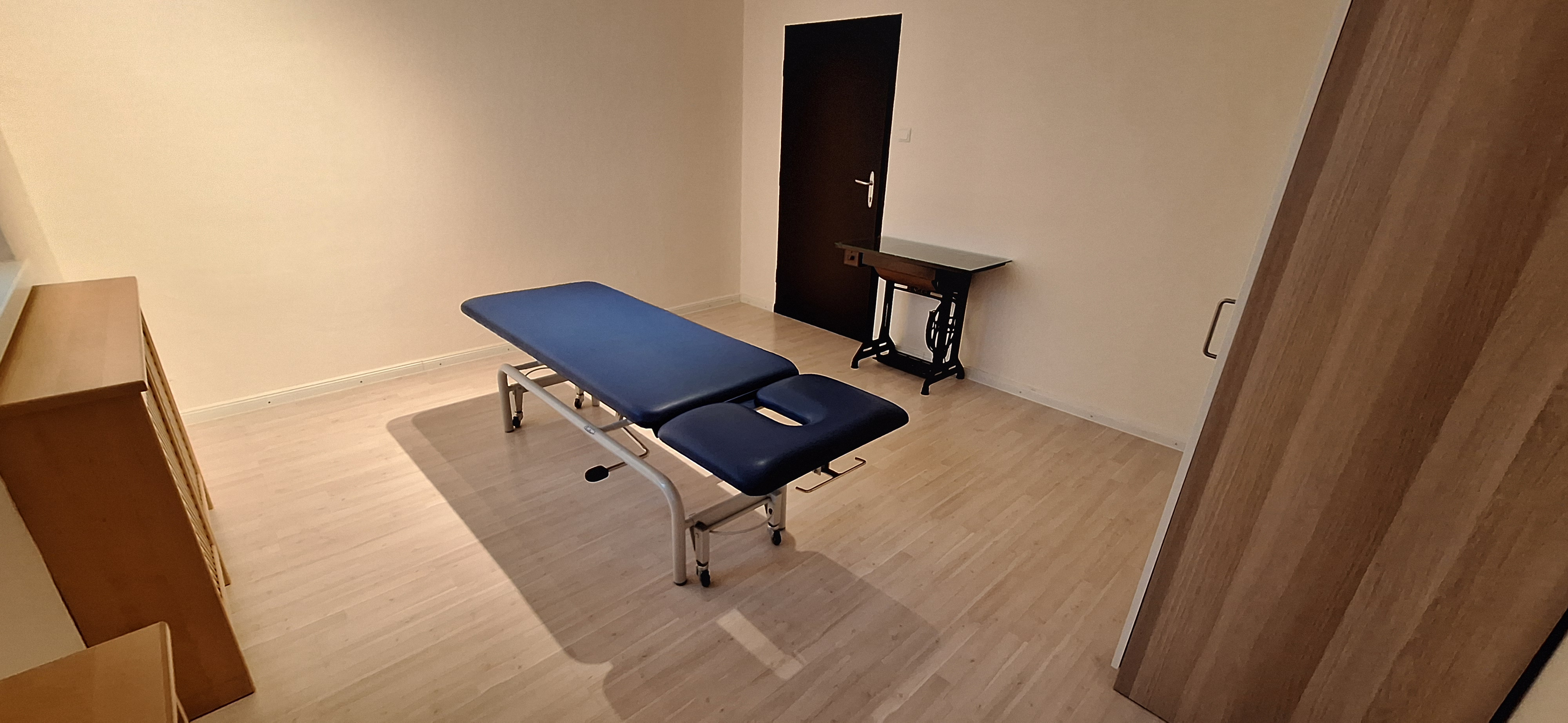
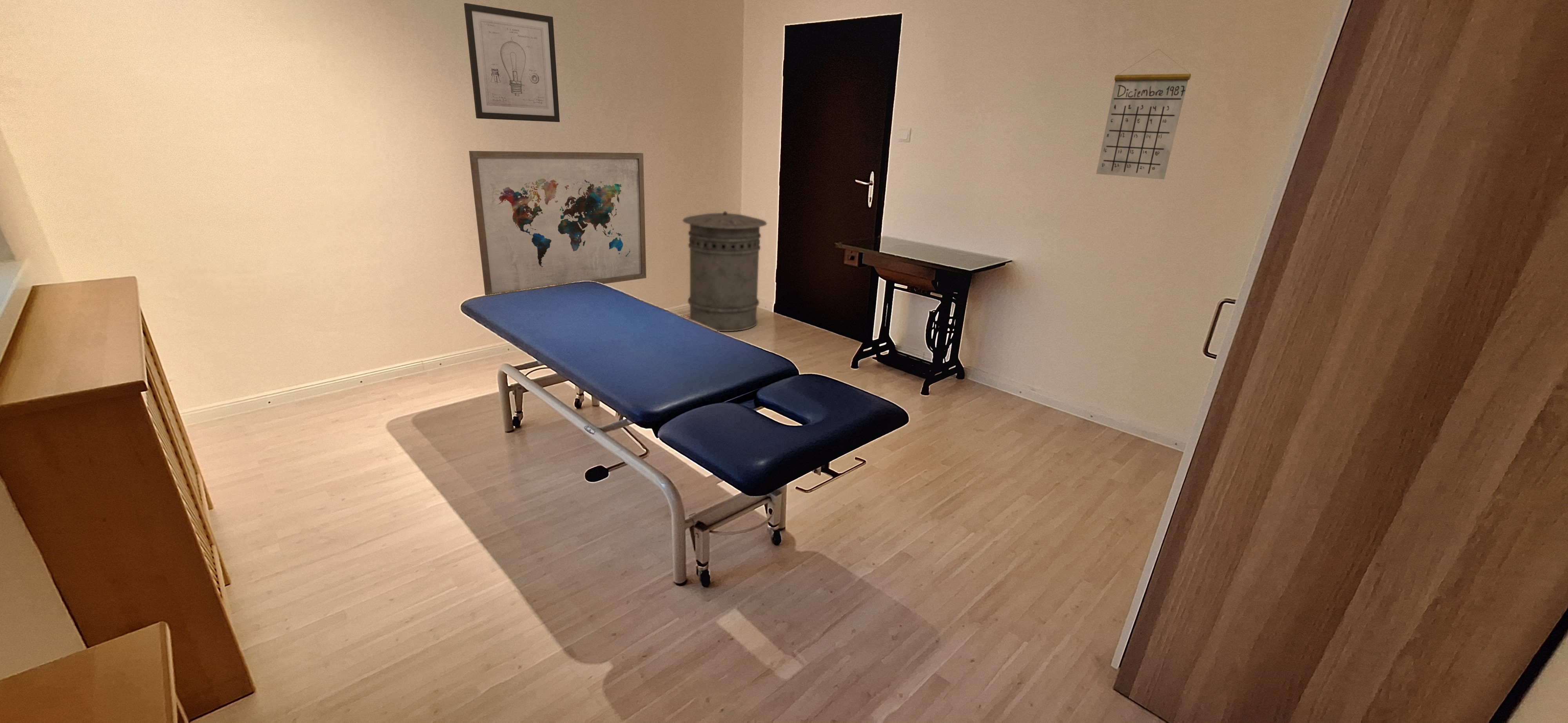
+ trash can [682,211,767,332]
+ wall art [464,3,560,122]
+ wall art [468,151,647,296]
+ calendar [1096,48,1191,180]
